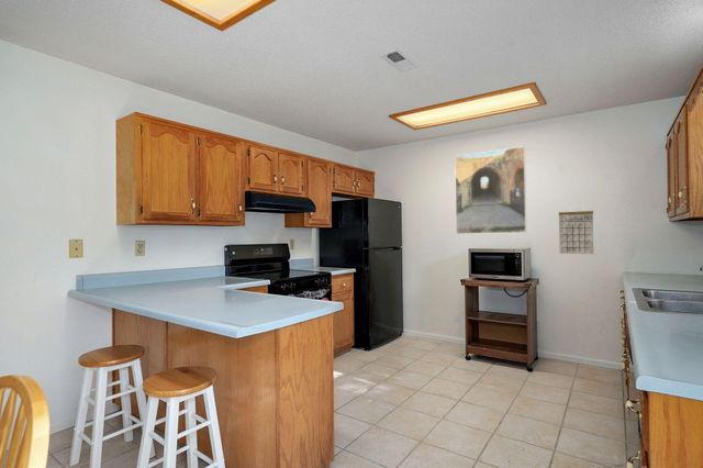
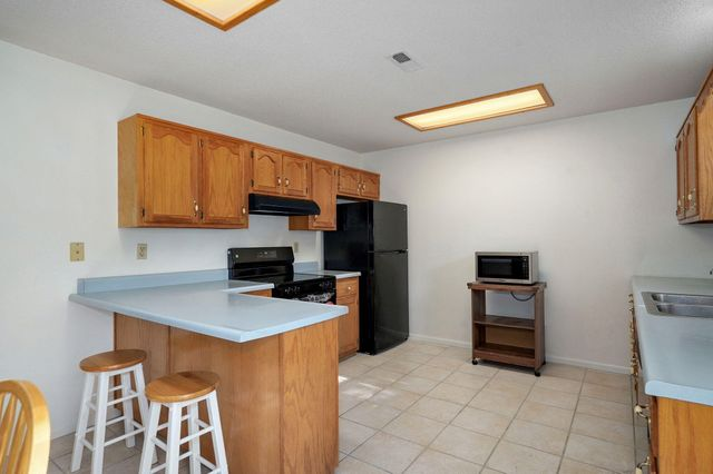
- calendar [558,201,594,255]
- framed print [454,145,527,235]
